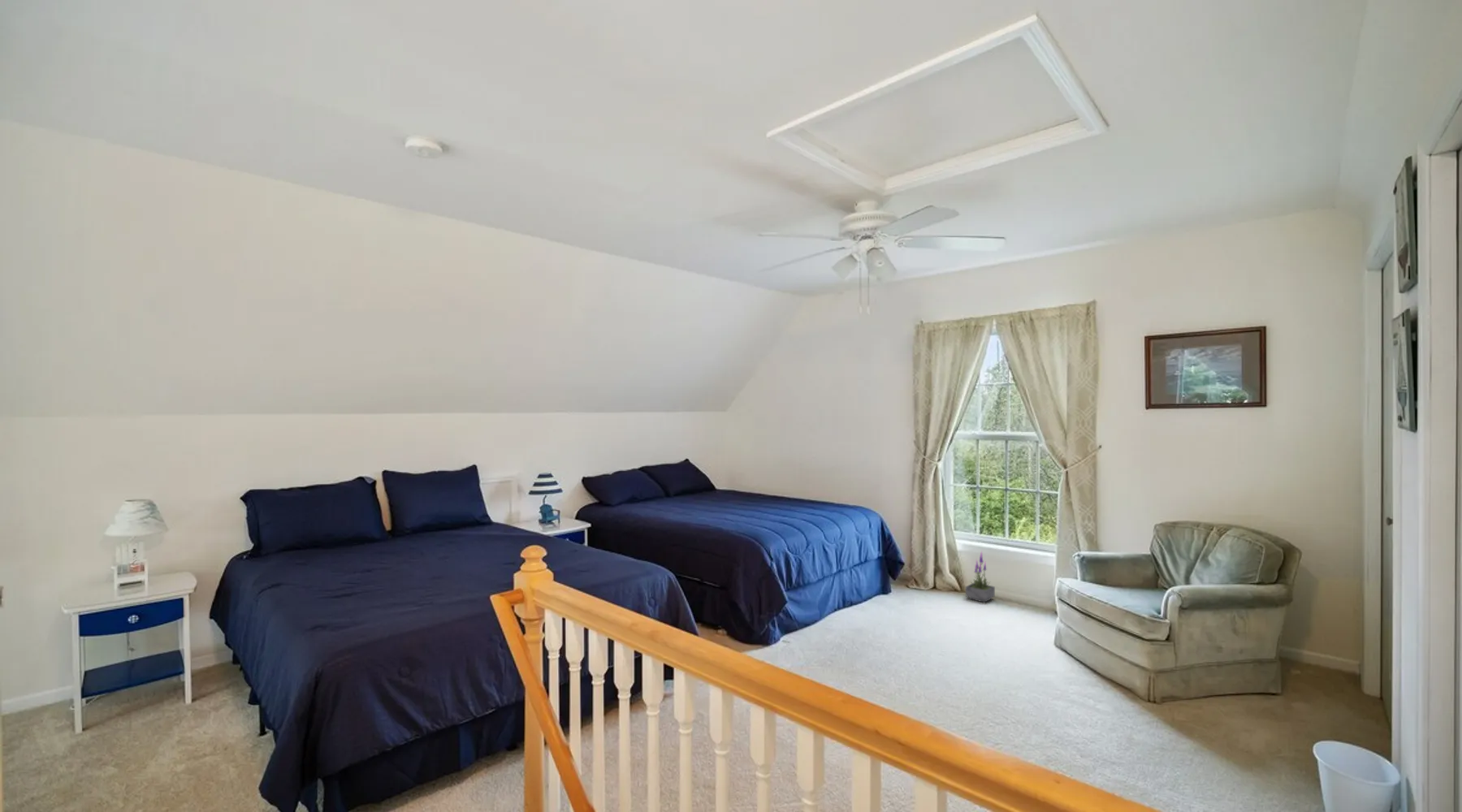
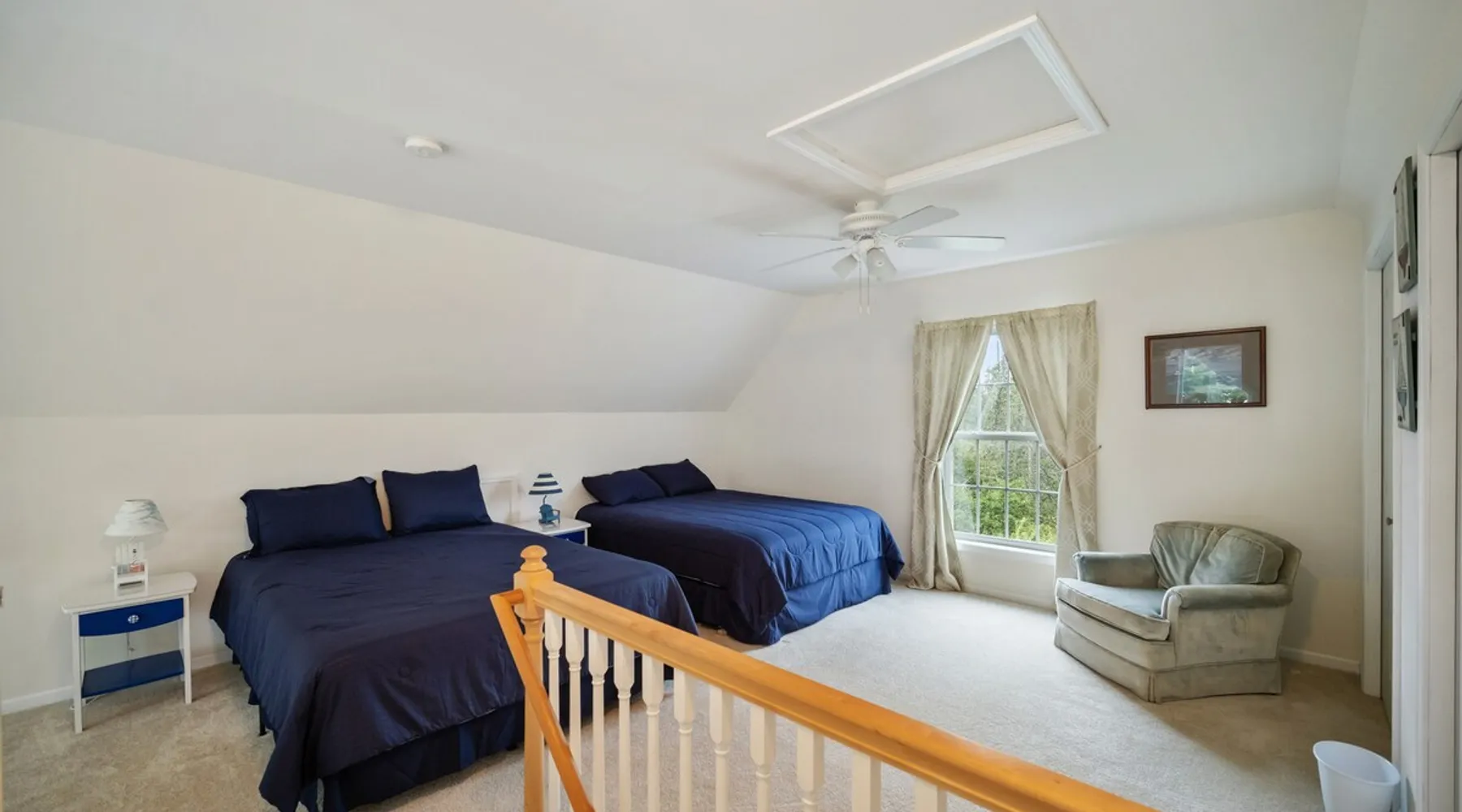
- potted plant [965,550,996,603]
